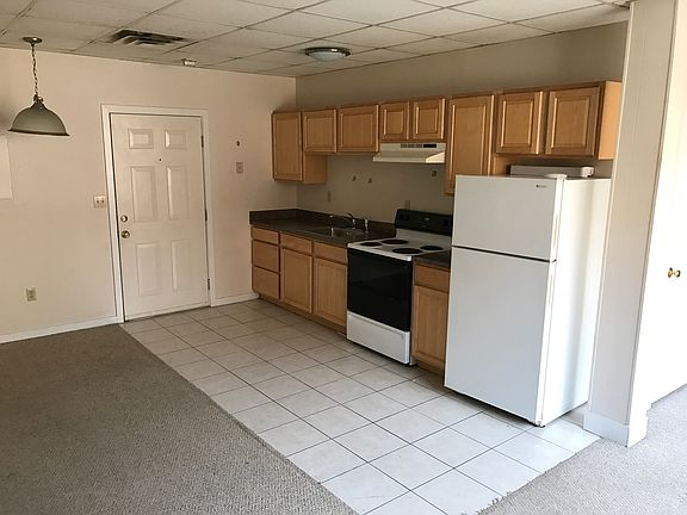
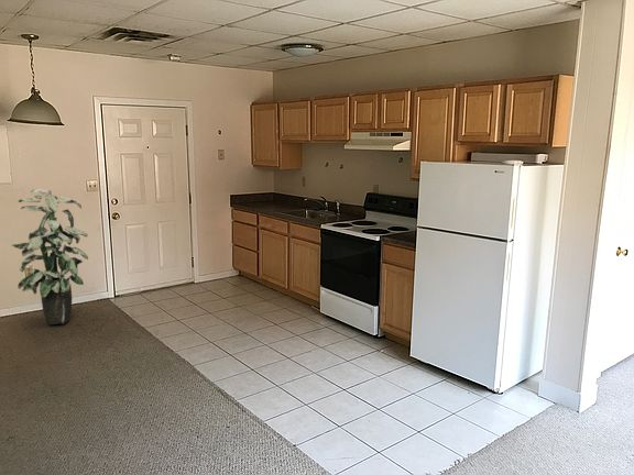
+ indoor plant [11,188,89,325]
